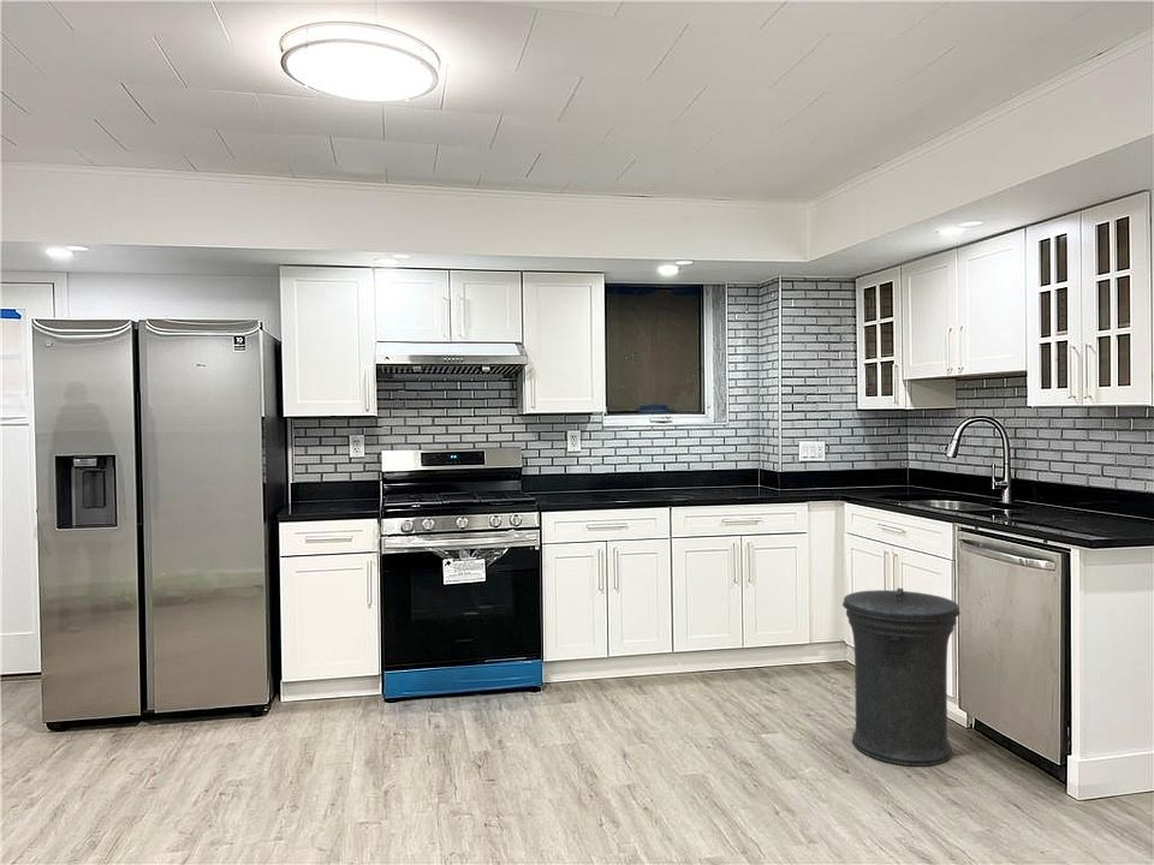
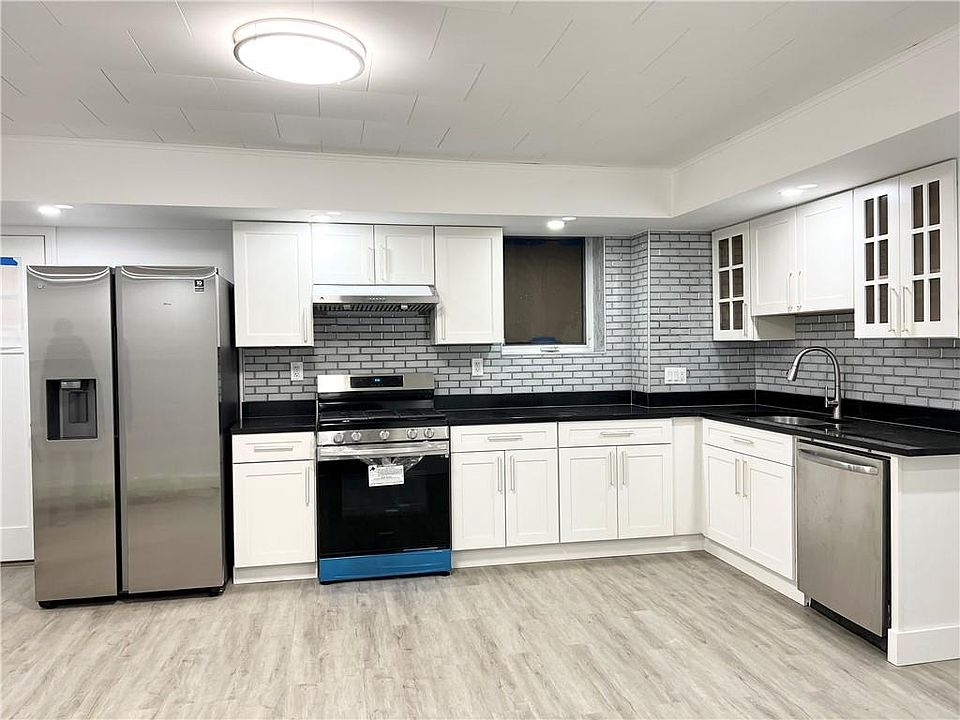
- trash can [841,587,962,768]
